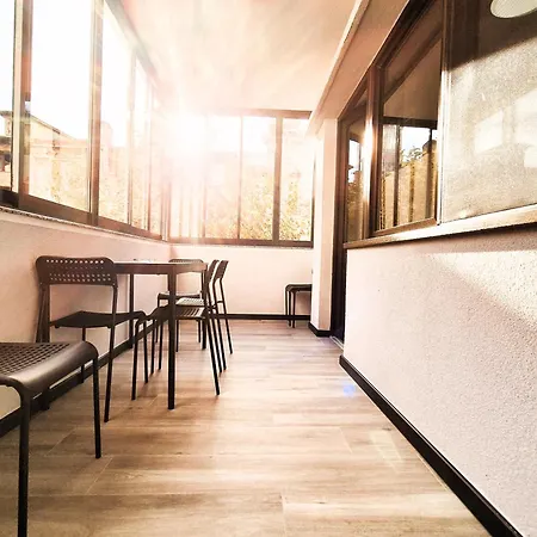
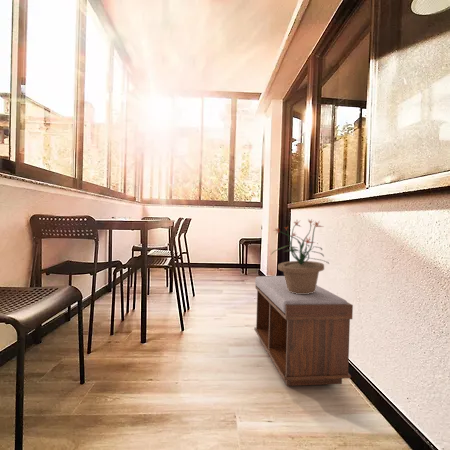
+ potted plant [270,218,330,294]
+ bench [253,275,354,387]
